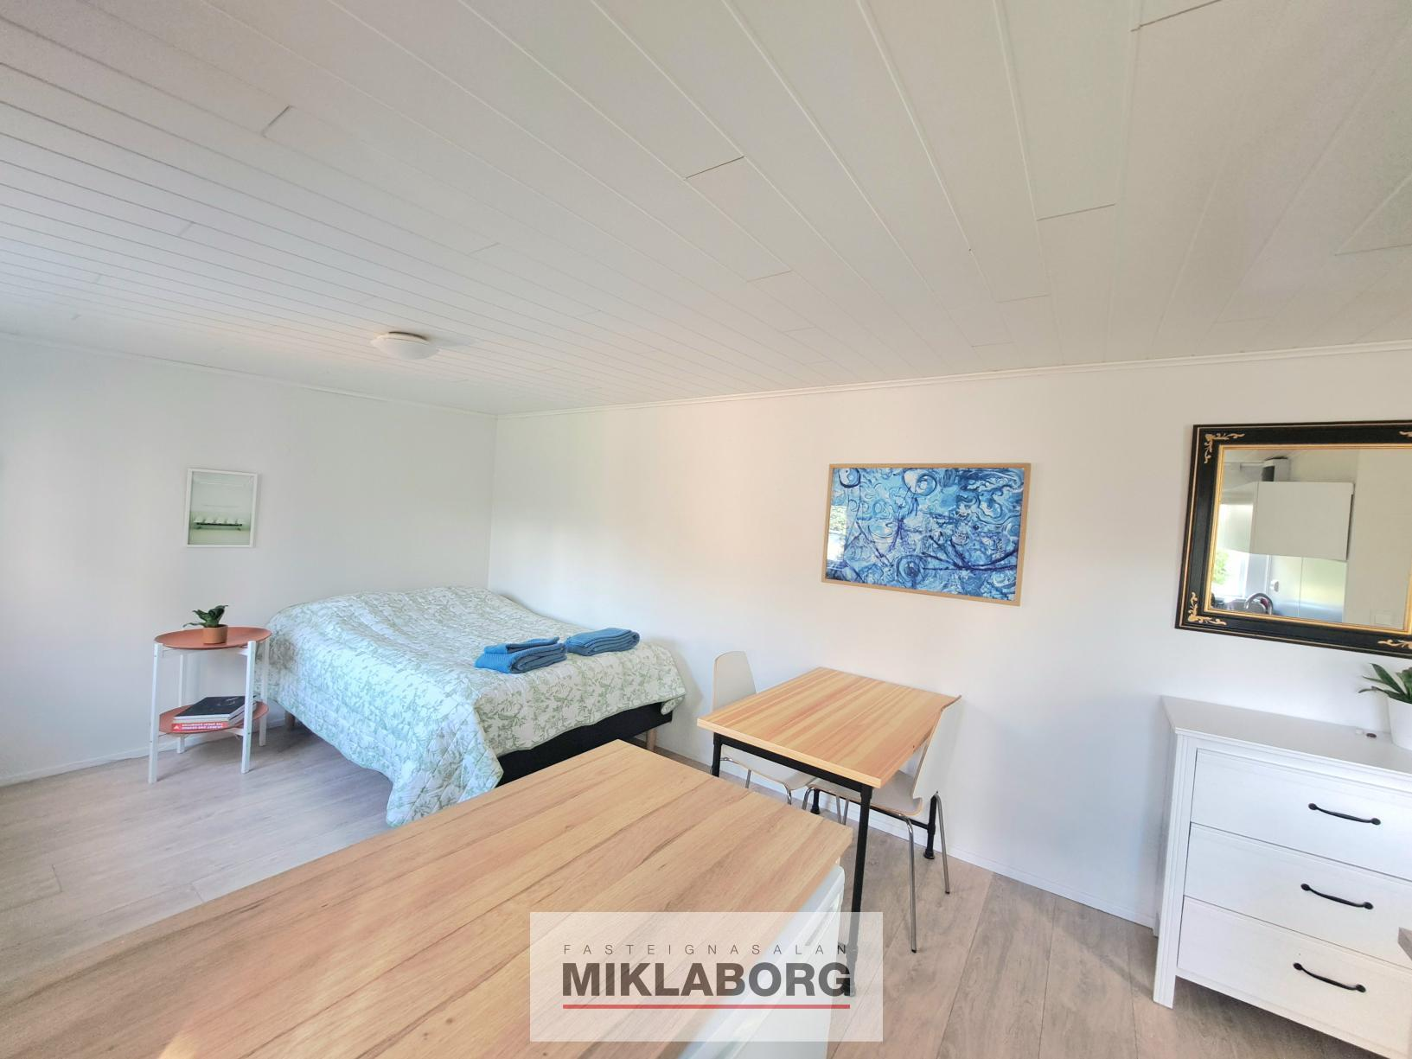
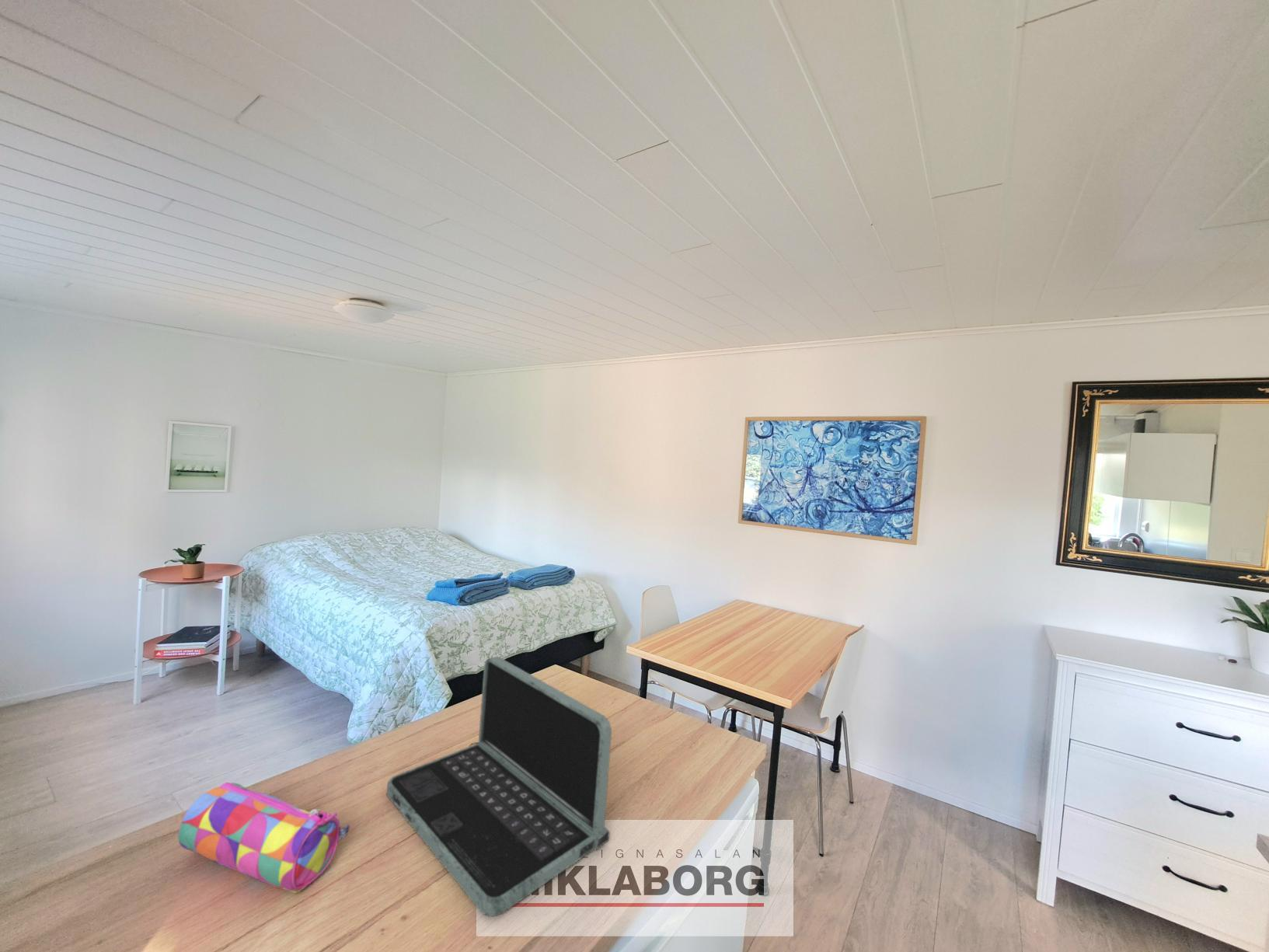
+ laptop [386,656,612,917]
+ pencil case [177,782,350,894]
